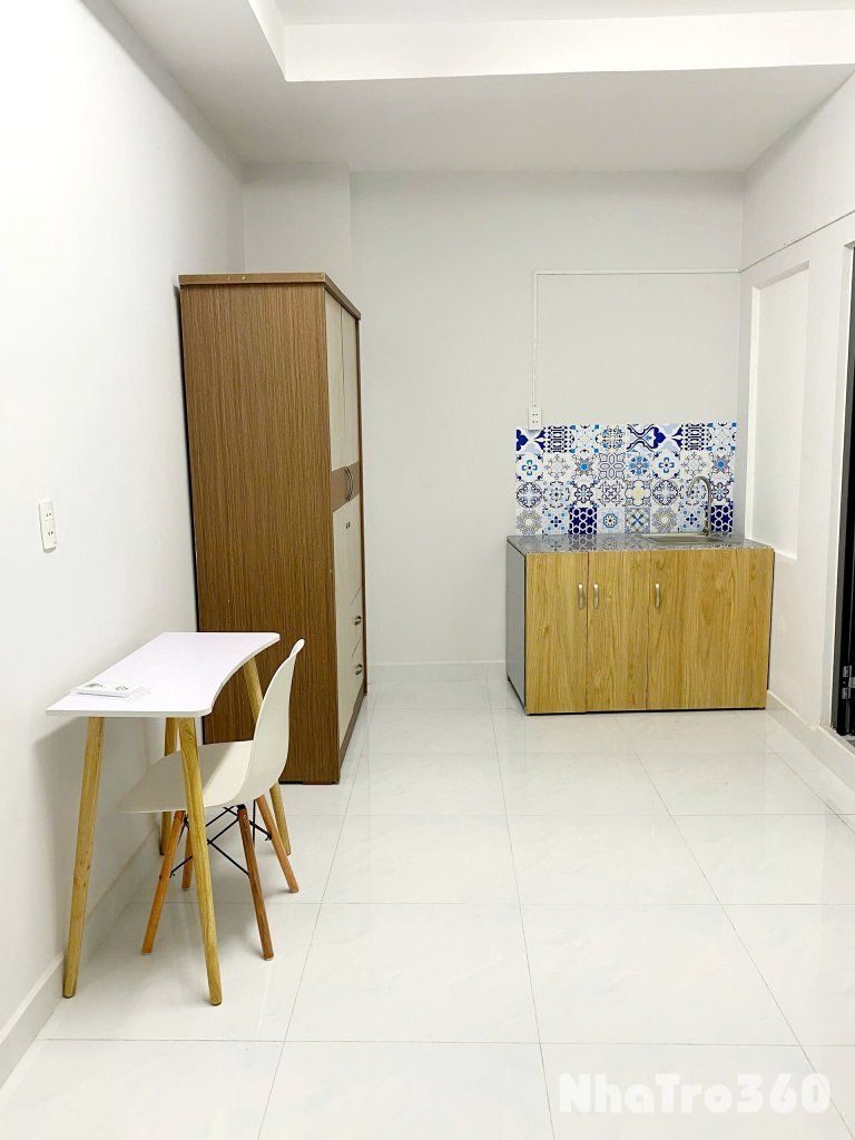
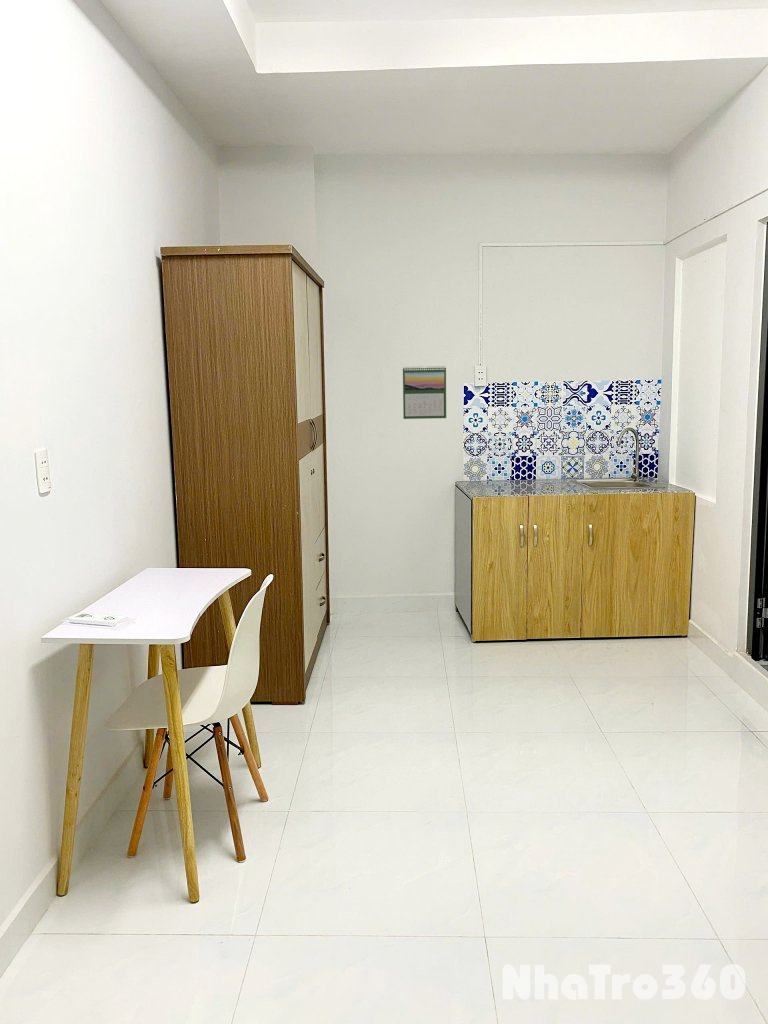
+ calendar [402,365,447,420]
